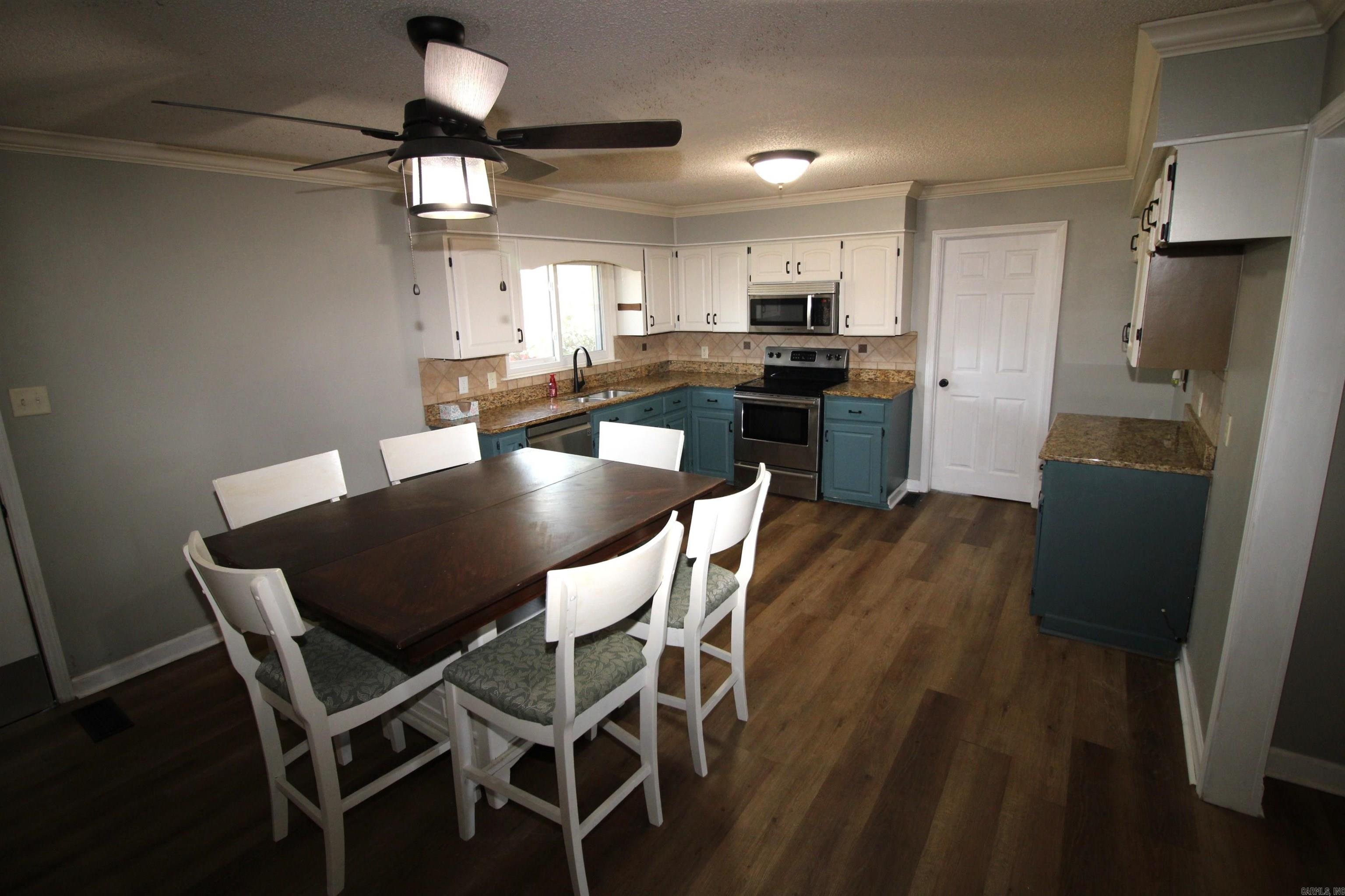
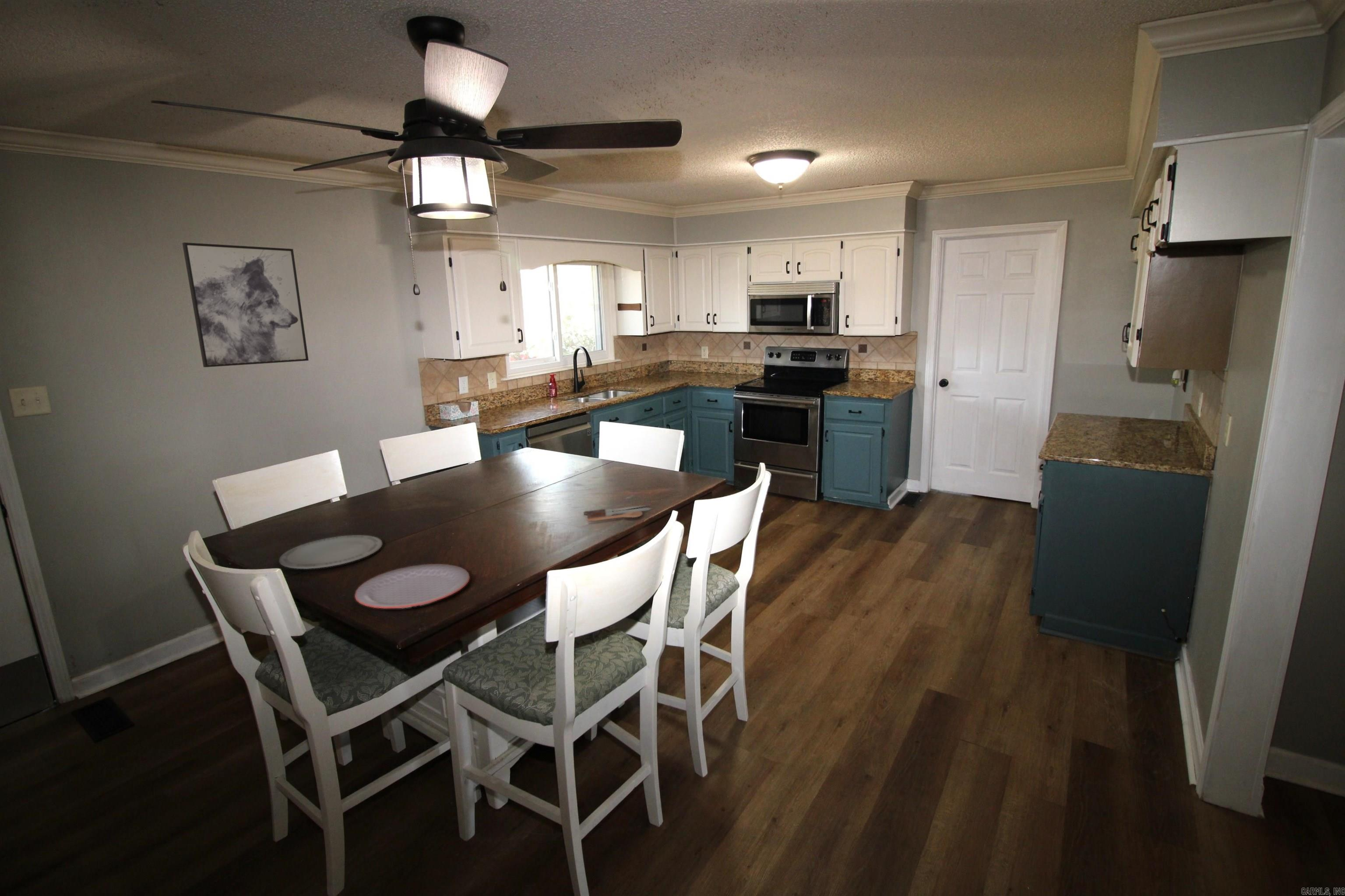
+ plate [278,534,383,569]
+ spoon [583,504,652,522]
+ plate [354,563,470,609]
+ wall art [182,242,309,368]
